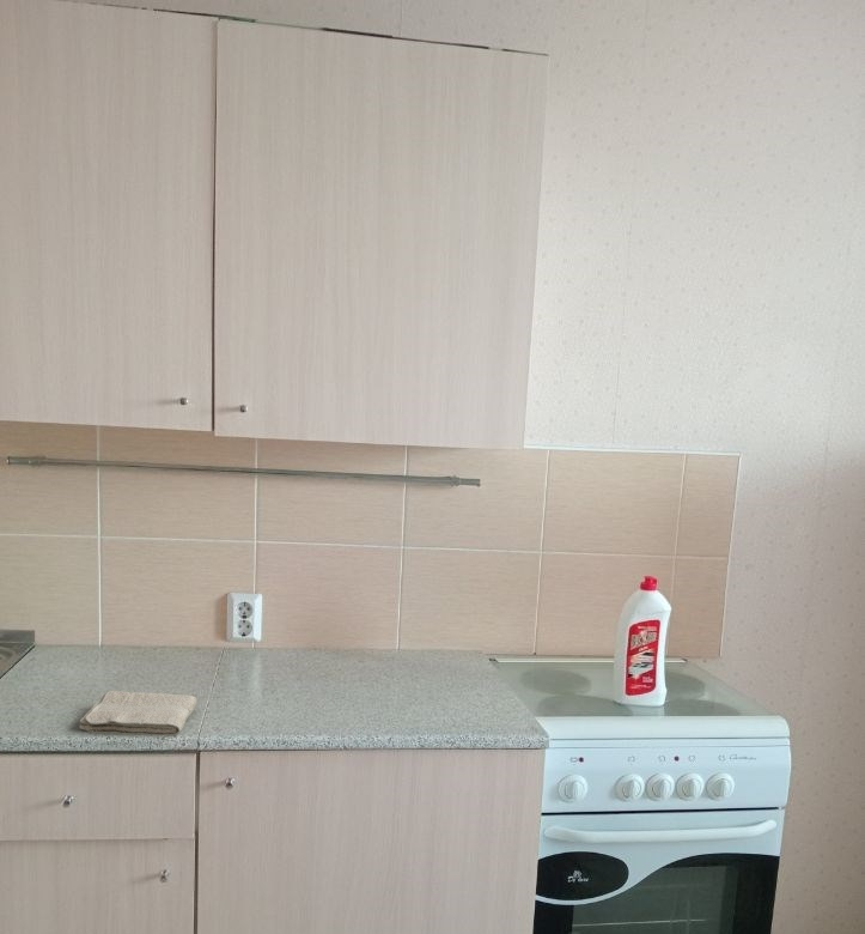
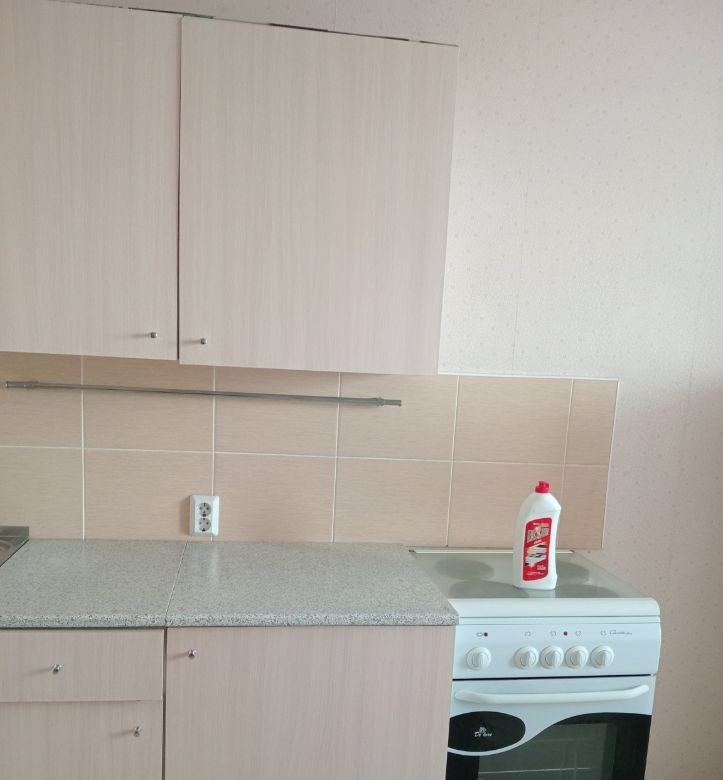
- washcloth [78,690,199,736]
